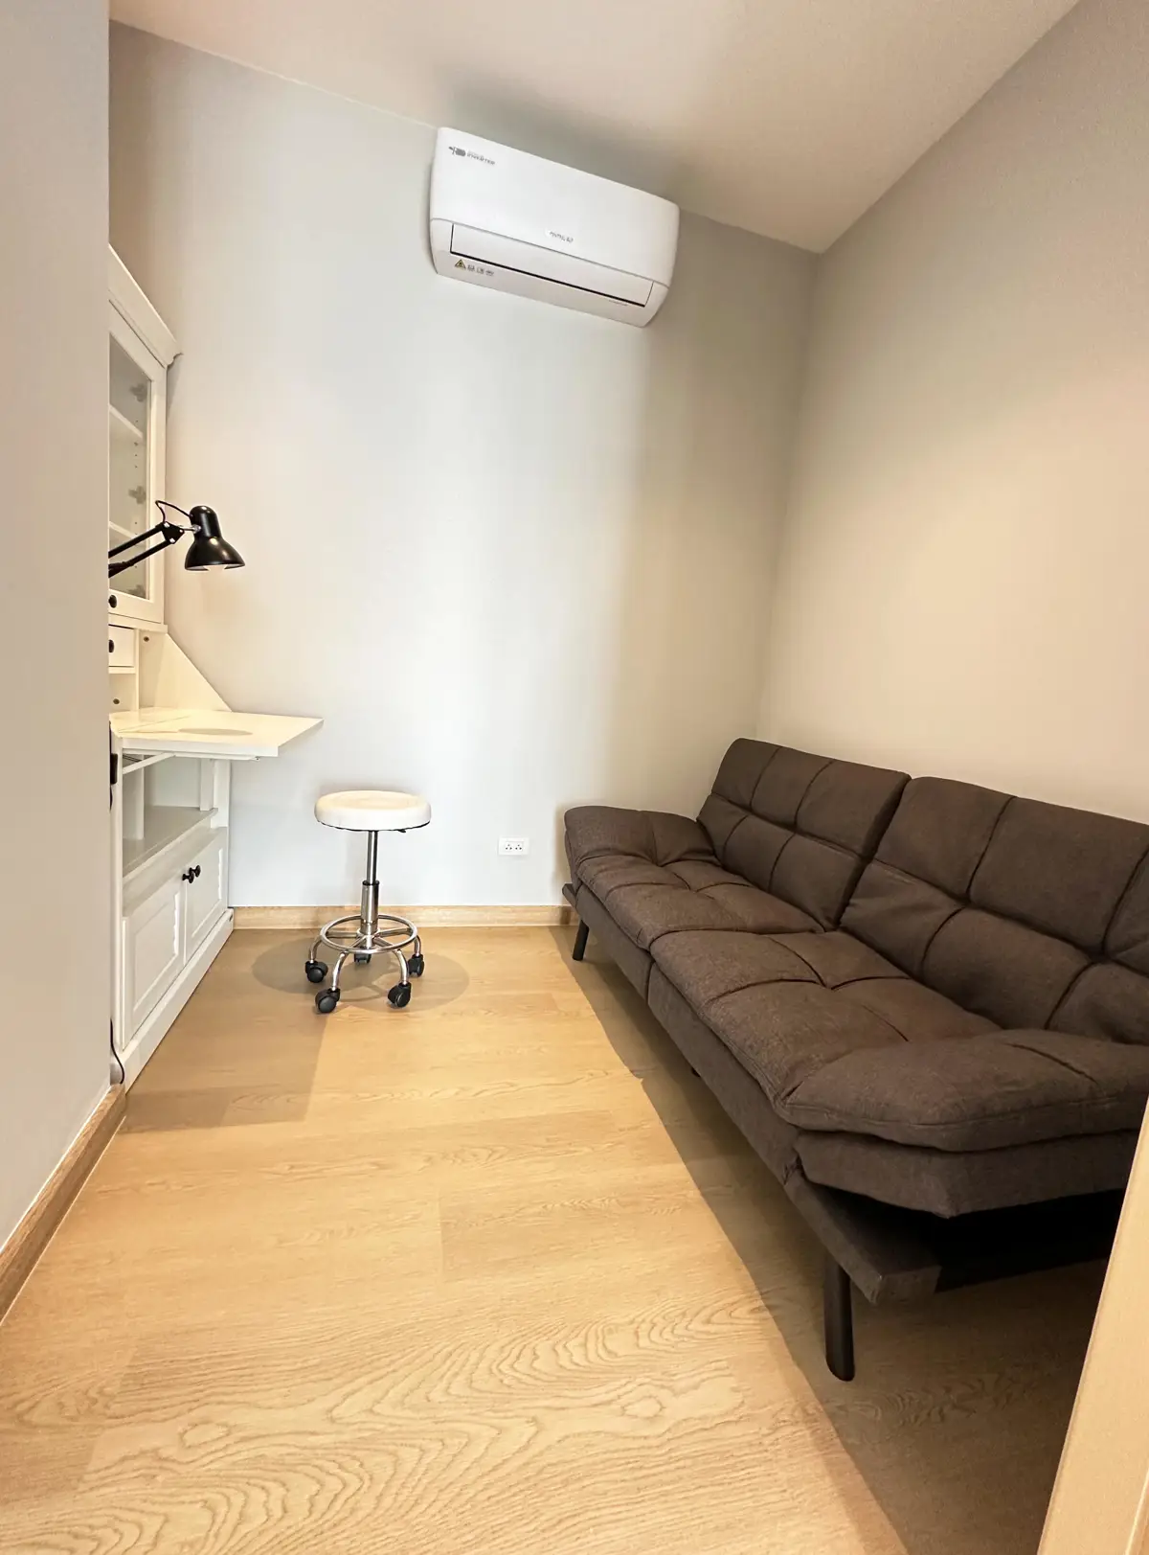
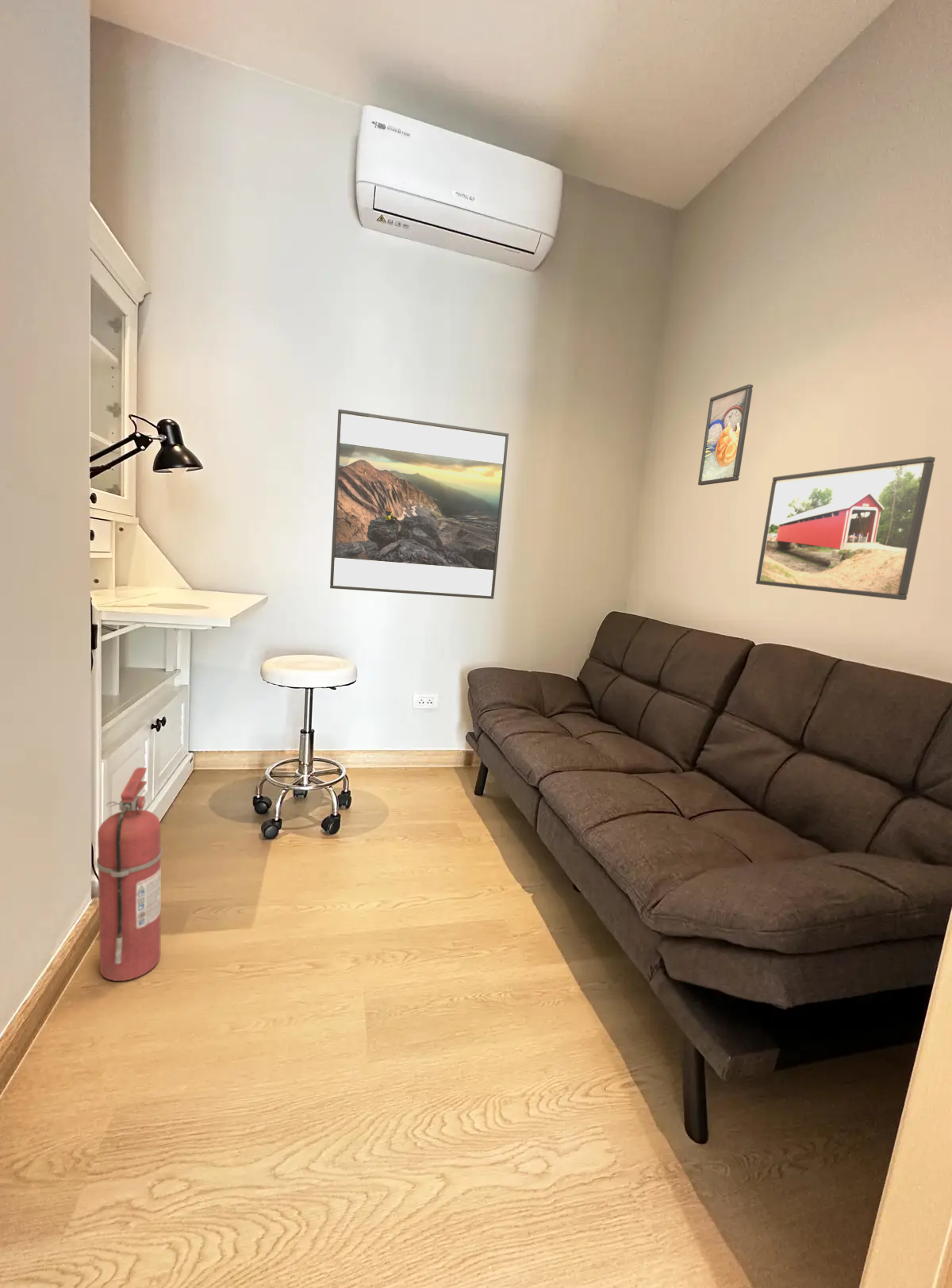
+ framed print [697,383,754,486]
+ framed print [329,409,509,600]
+ fire extinguisher [96,767,163,982]
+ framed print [755,456,936,601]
